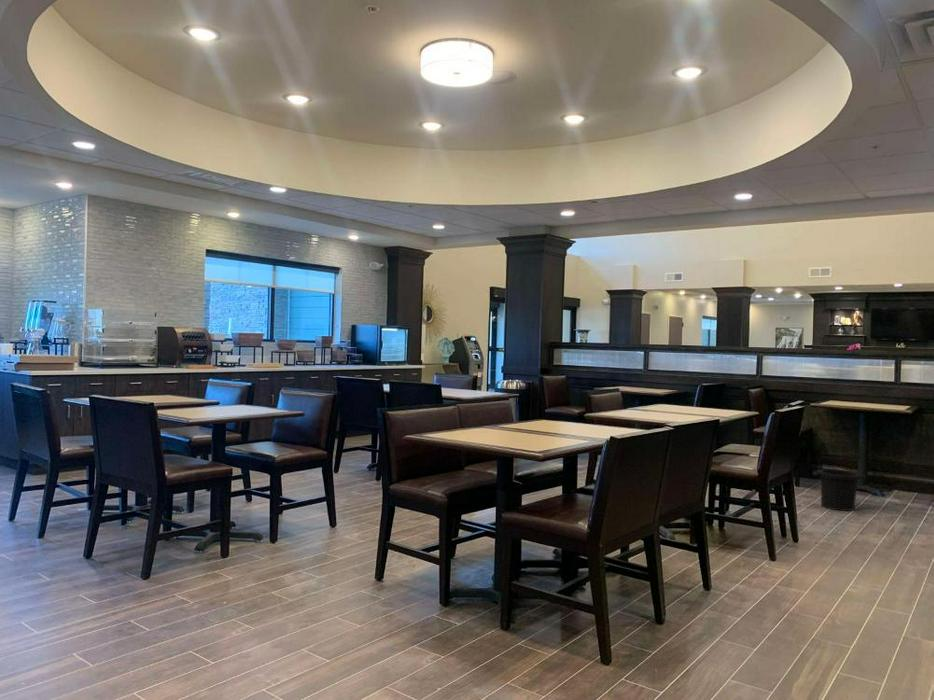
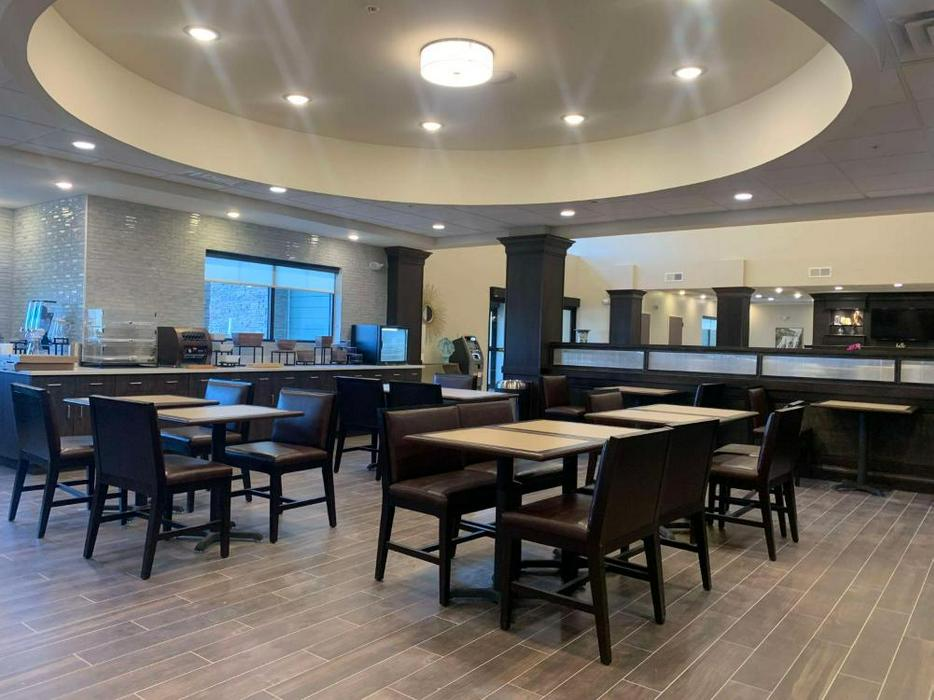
- trash can [812,468,867,512]
